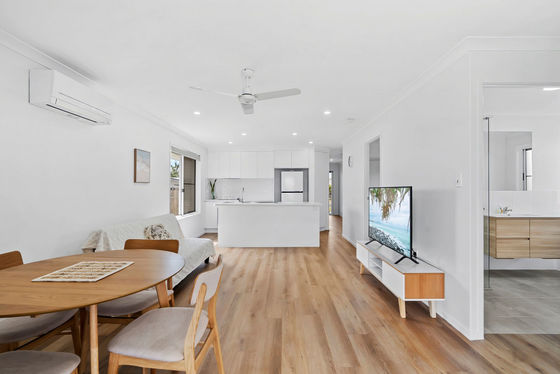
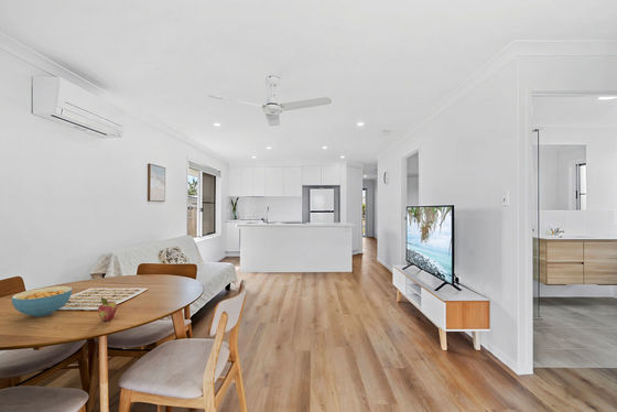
+ cereal bowl [11,285,74,318]
+ fruit [97,296,118,322]
